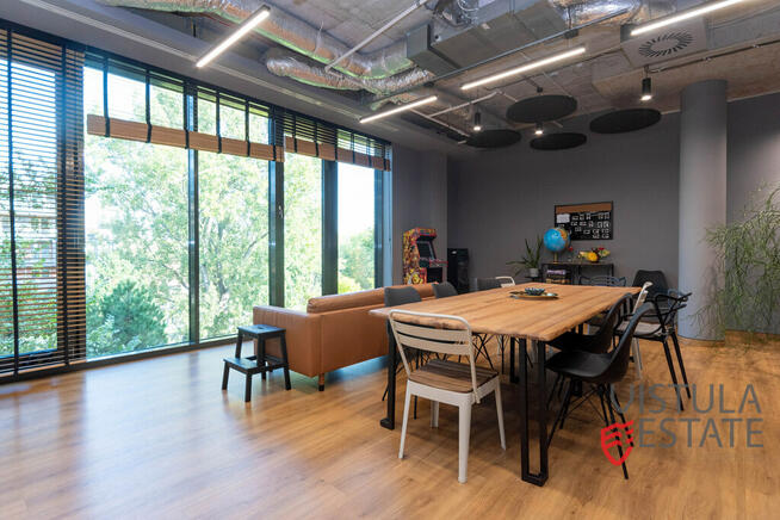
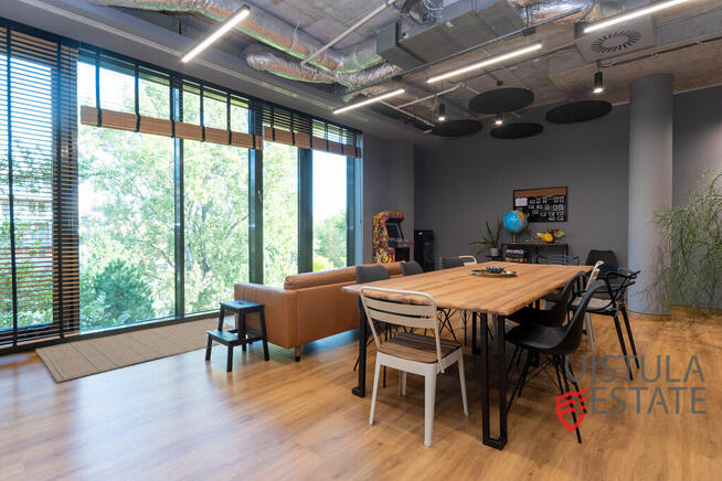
+ rug [34,318,235,384]
